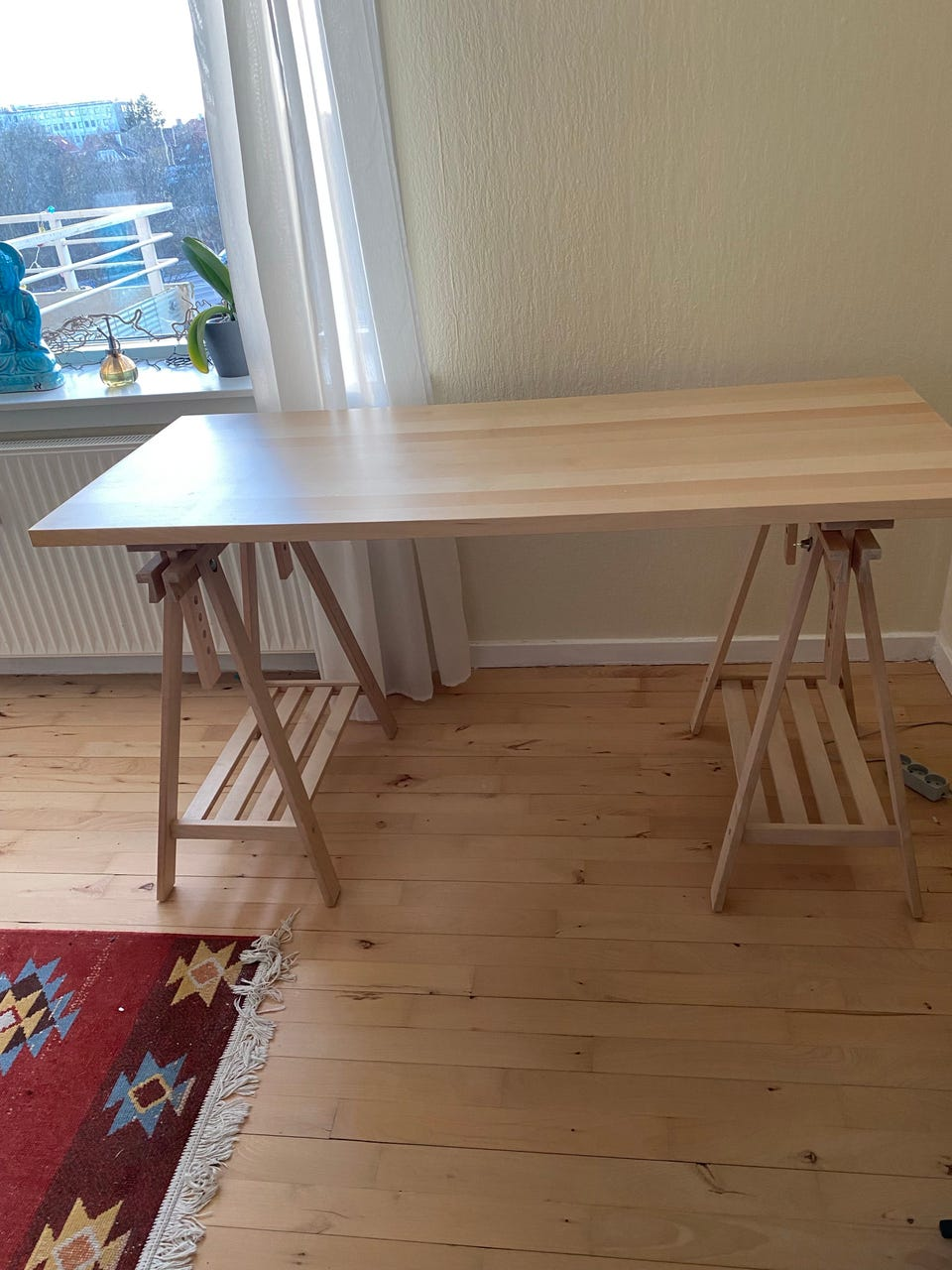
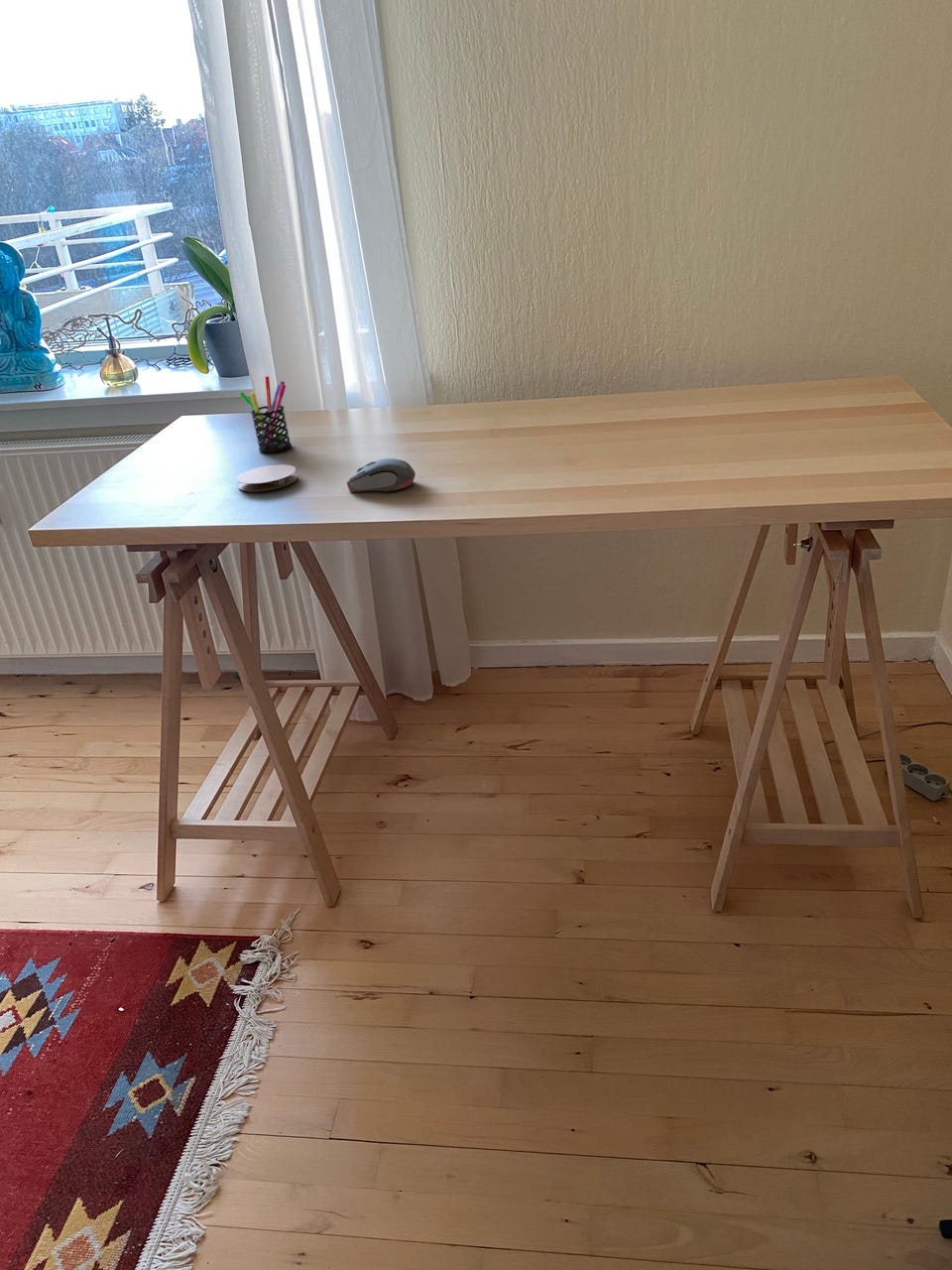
+ pen holder [239,375,293,453]
+ computer mouse [345,457,416,493]
+ coaster [235,464,298,492]
